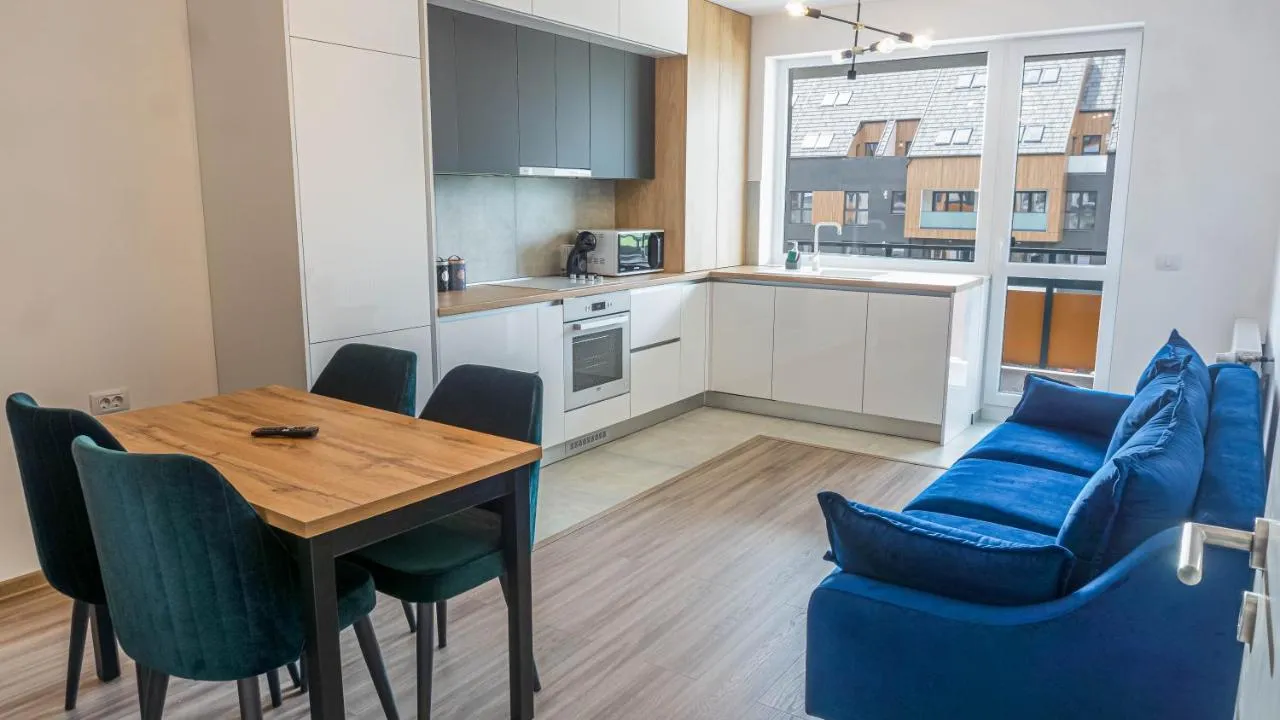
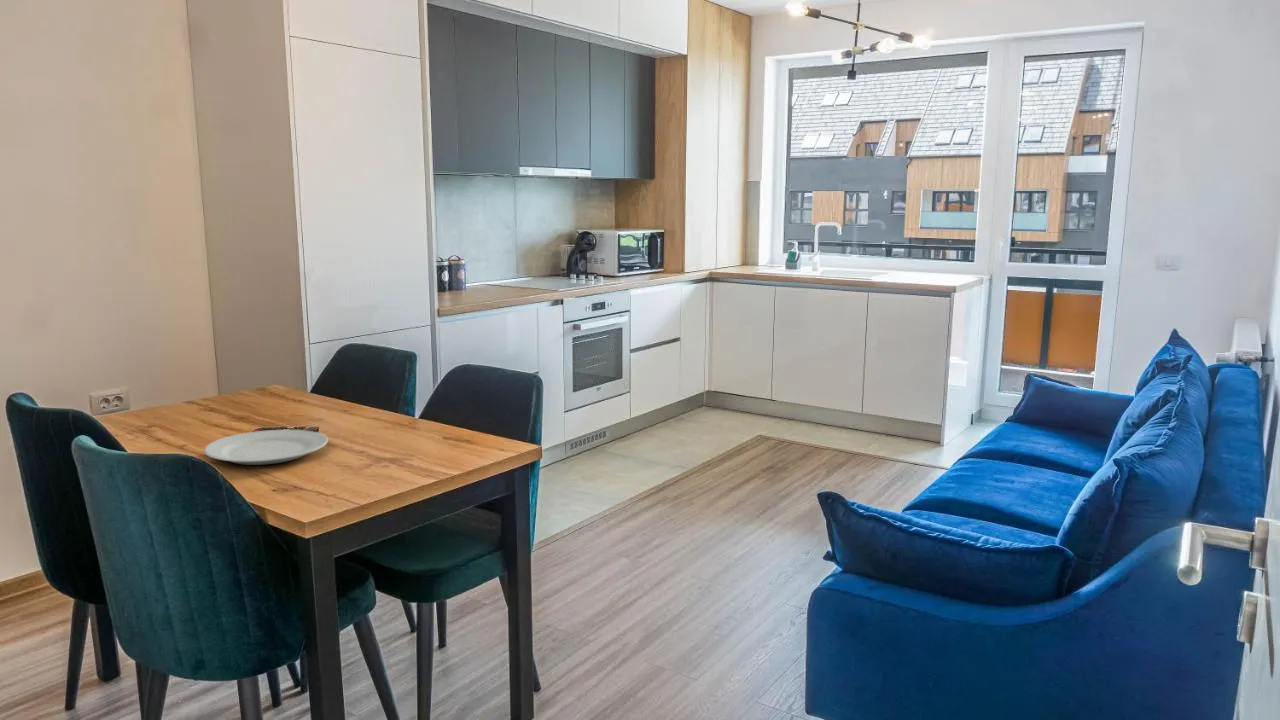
+ chinaware [203,429,329,466]
